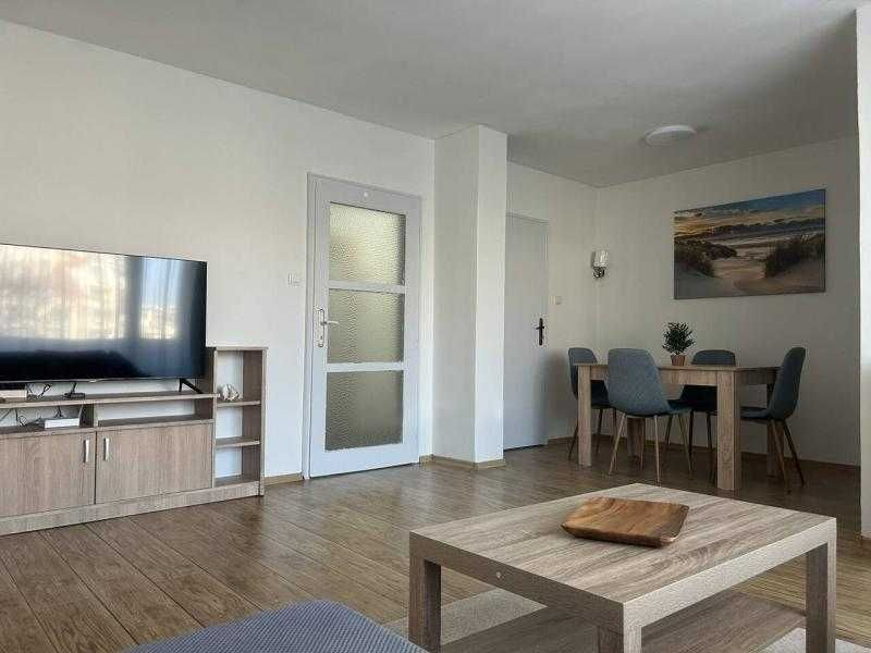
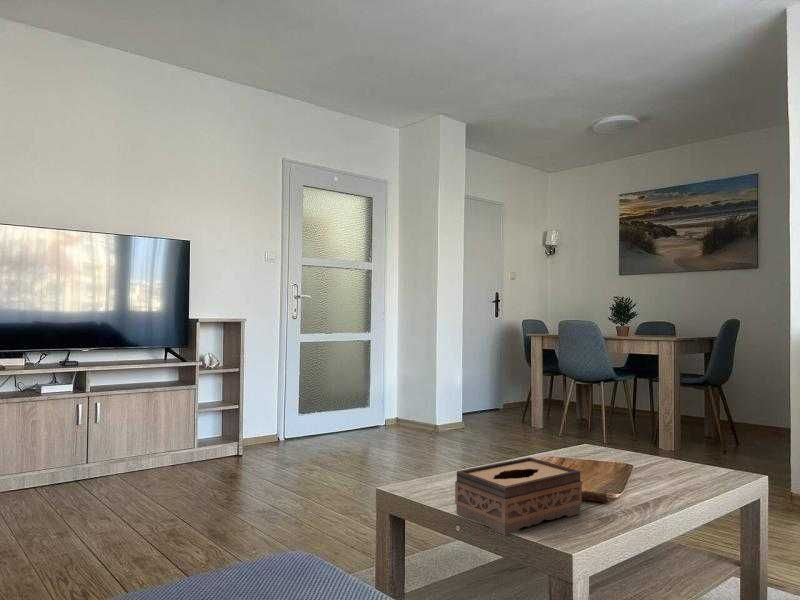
+ tissue box [454,456,583,536]
